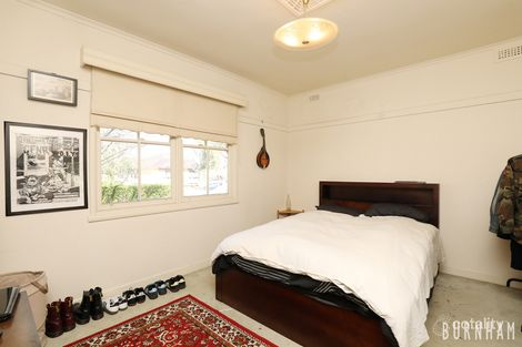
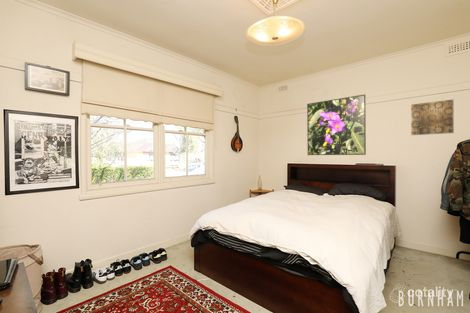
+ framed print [306,94,367,156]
+ wall art [410,99,455,136]
